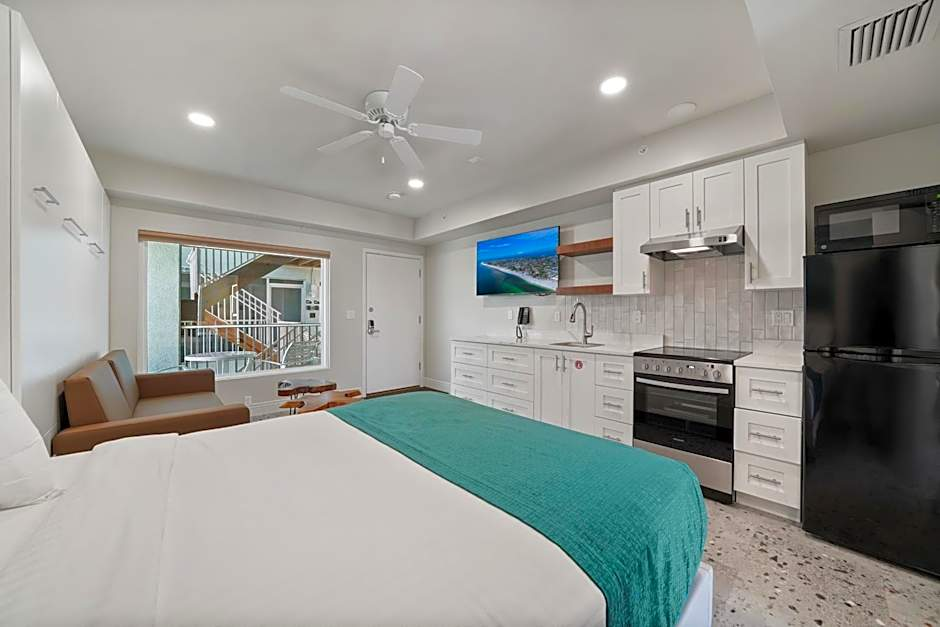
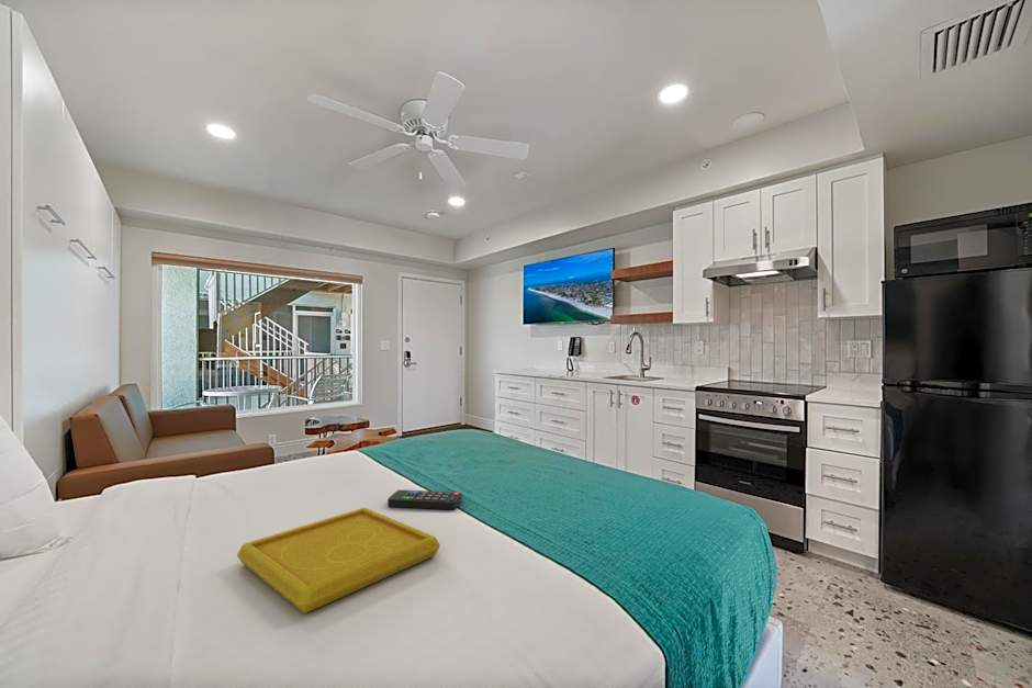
+ serving tray [236,507,441,614]
+ remote control [386,488,462,510]
